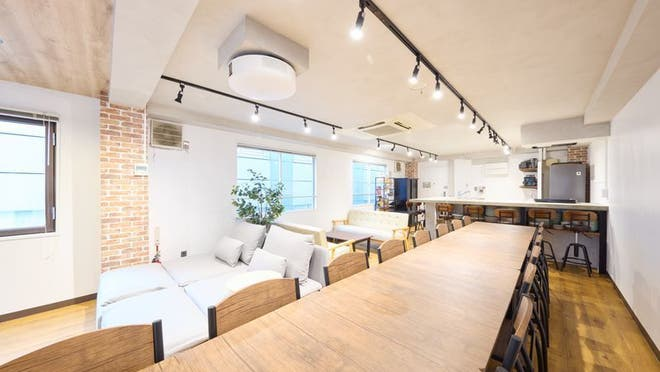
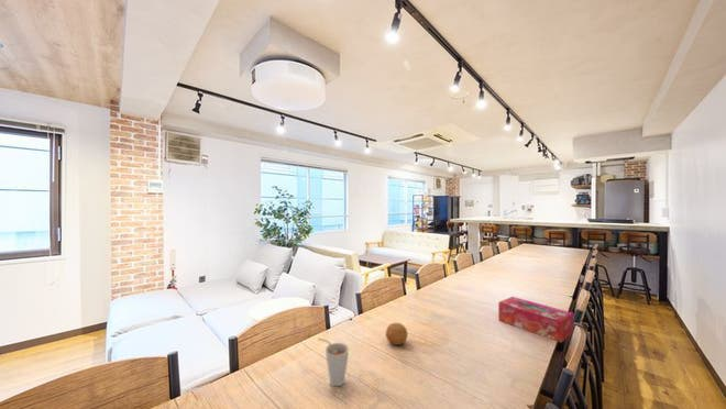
+ fruit [385,322,408,346]
+ tissue box [497,296,574,344]
+ cup [317,338,350,387]
